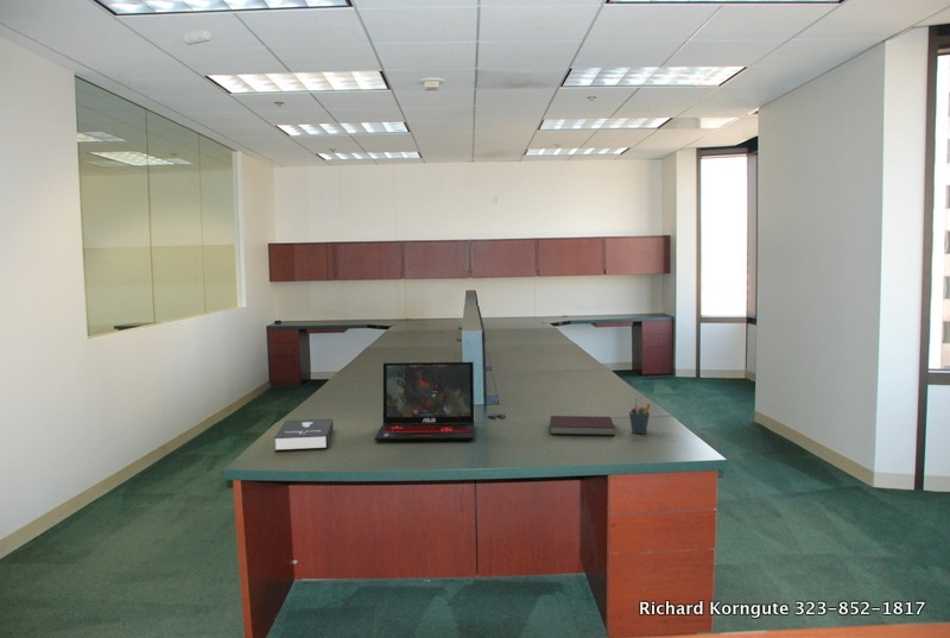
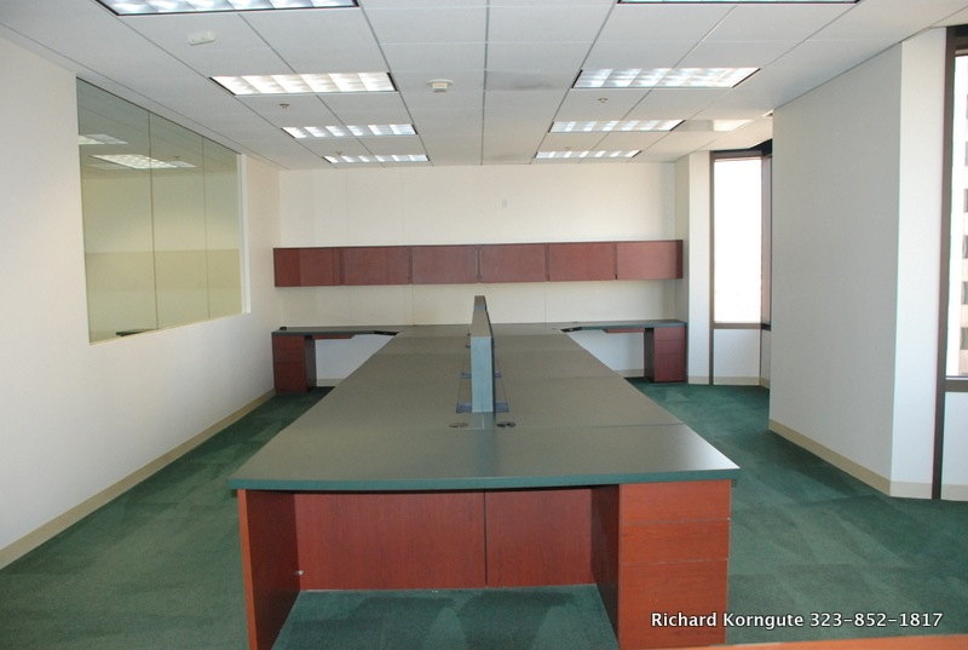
- laptop [373,361,475,442]
- pen holder [628,398,652,435]
- booklet [273,418,335,451]
- notebook [549,415,615,436]
